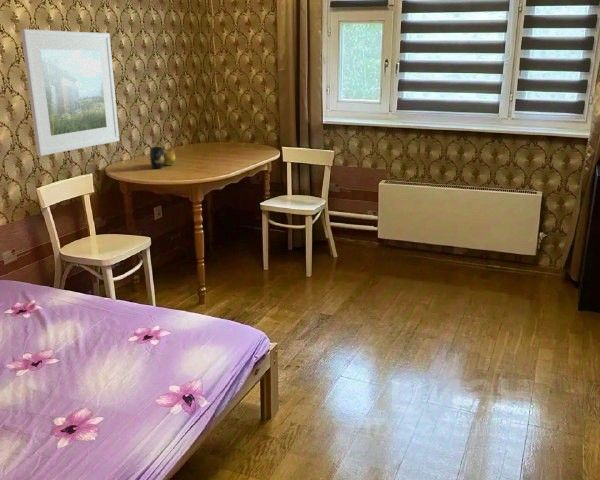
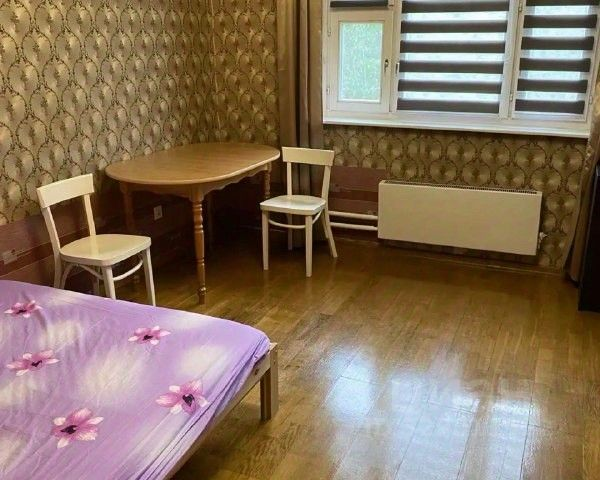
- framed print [20,28,120,157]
- vase [149,146,176,169]
